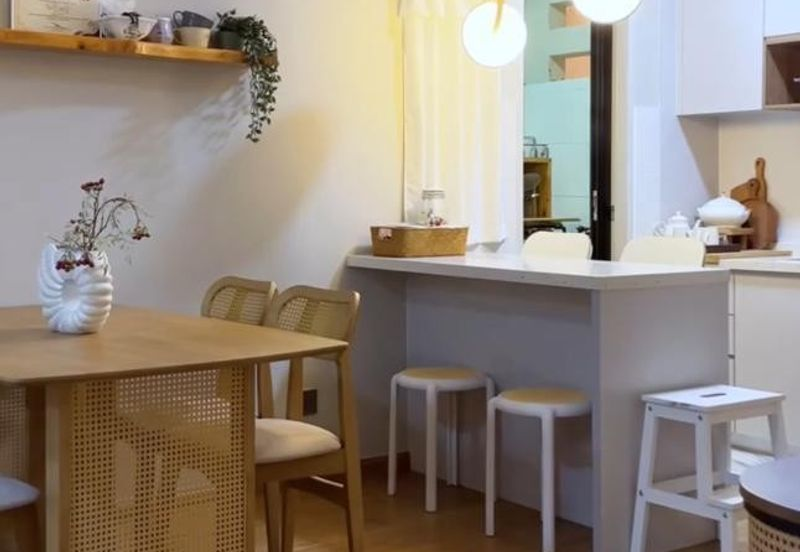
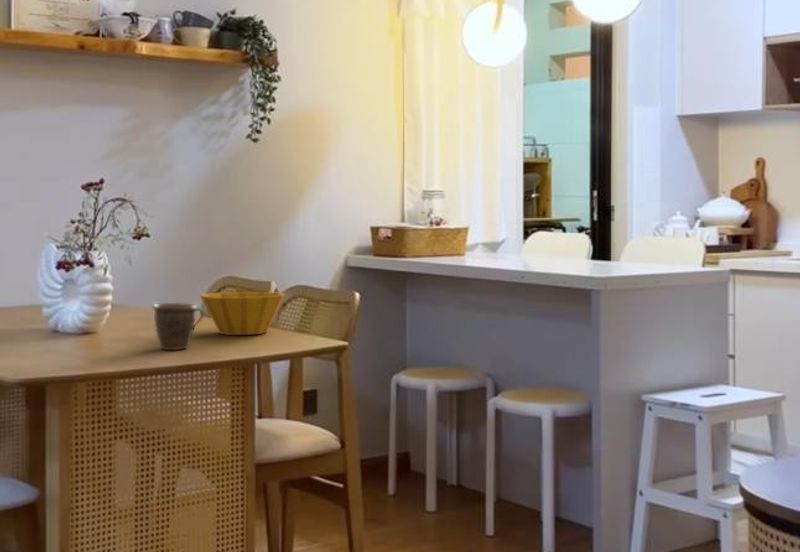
+ mug [151,302,205,351]
+ bowl [199,291,286,336]
